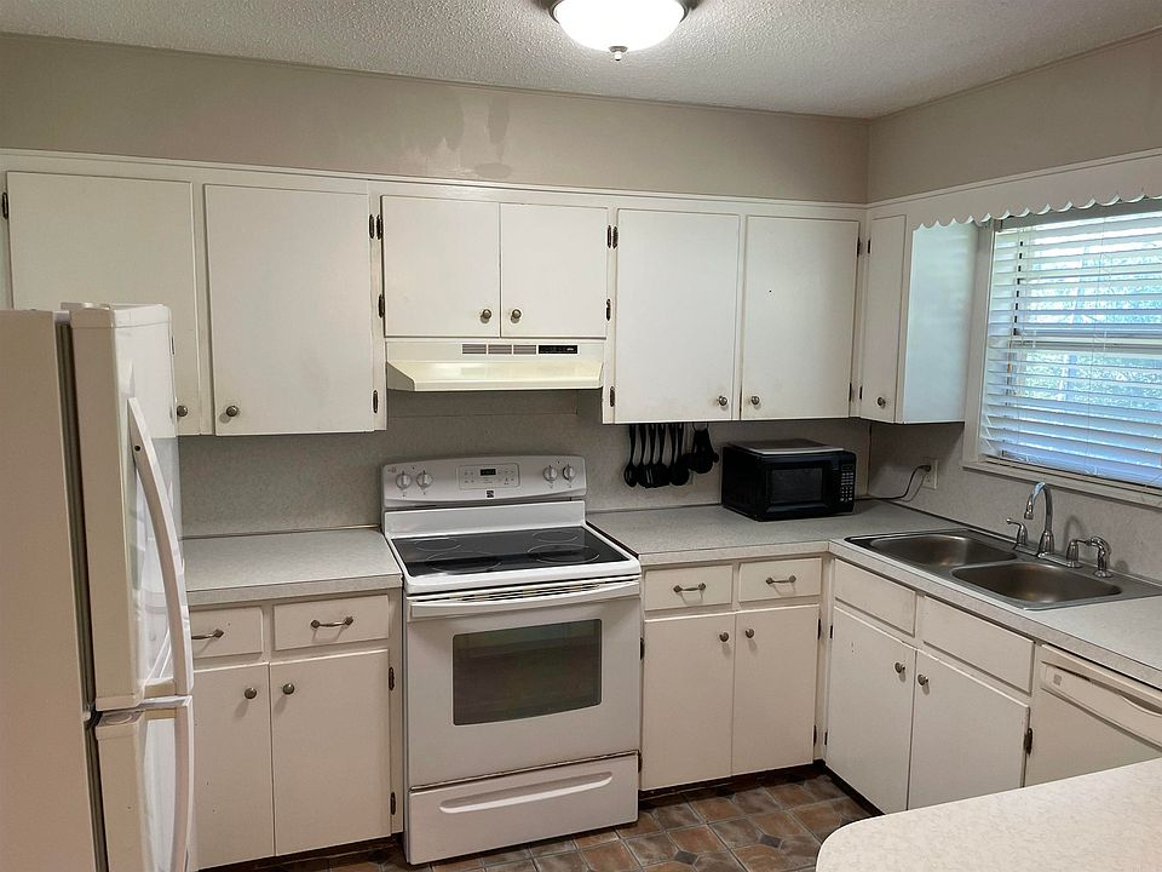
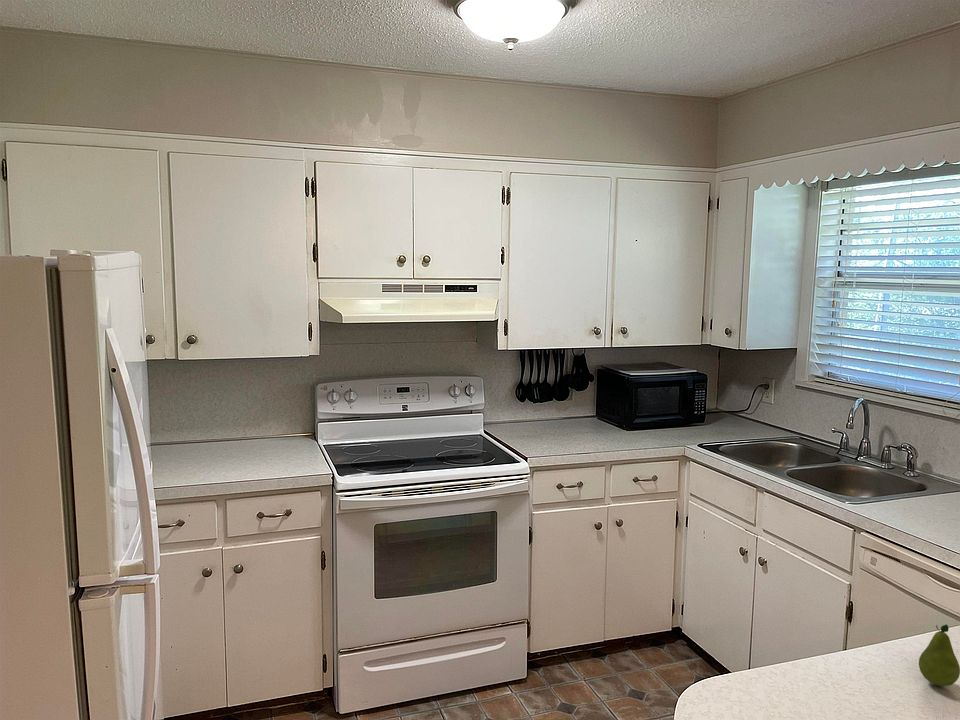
+ fruit [918,623,960,687]
